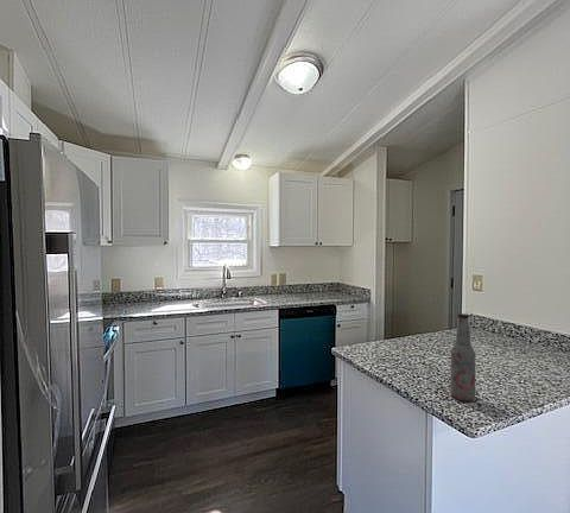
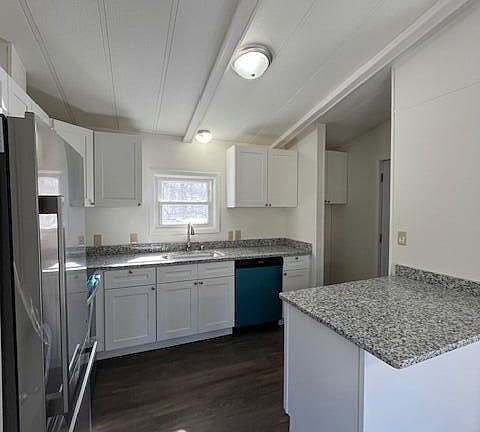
- bottle [449,312,476,403]
